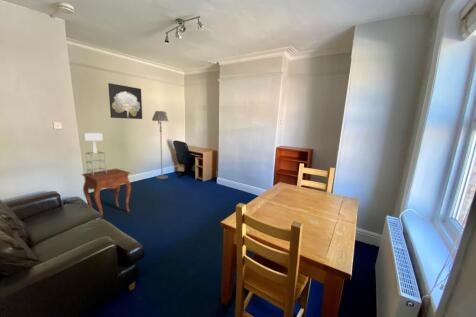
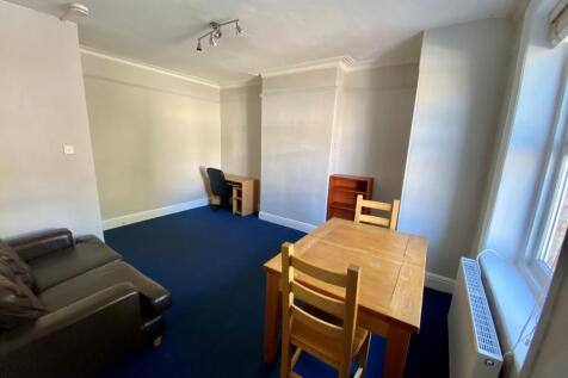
- wall art [107,82,143,120]
- side table [81,167,132,216]
- table lamp [84,132,107,176]
- floor lamp [151,110,169,180]
